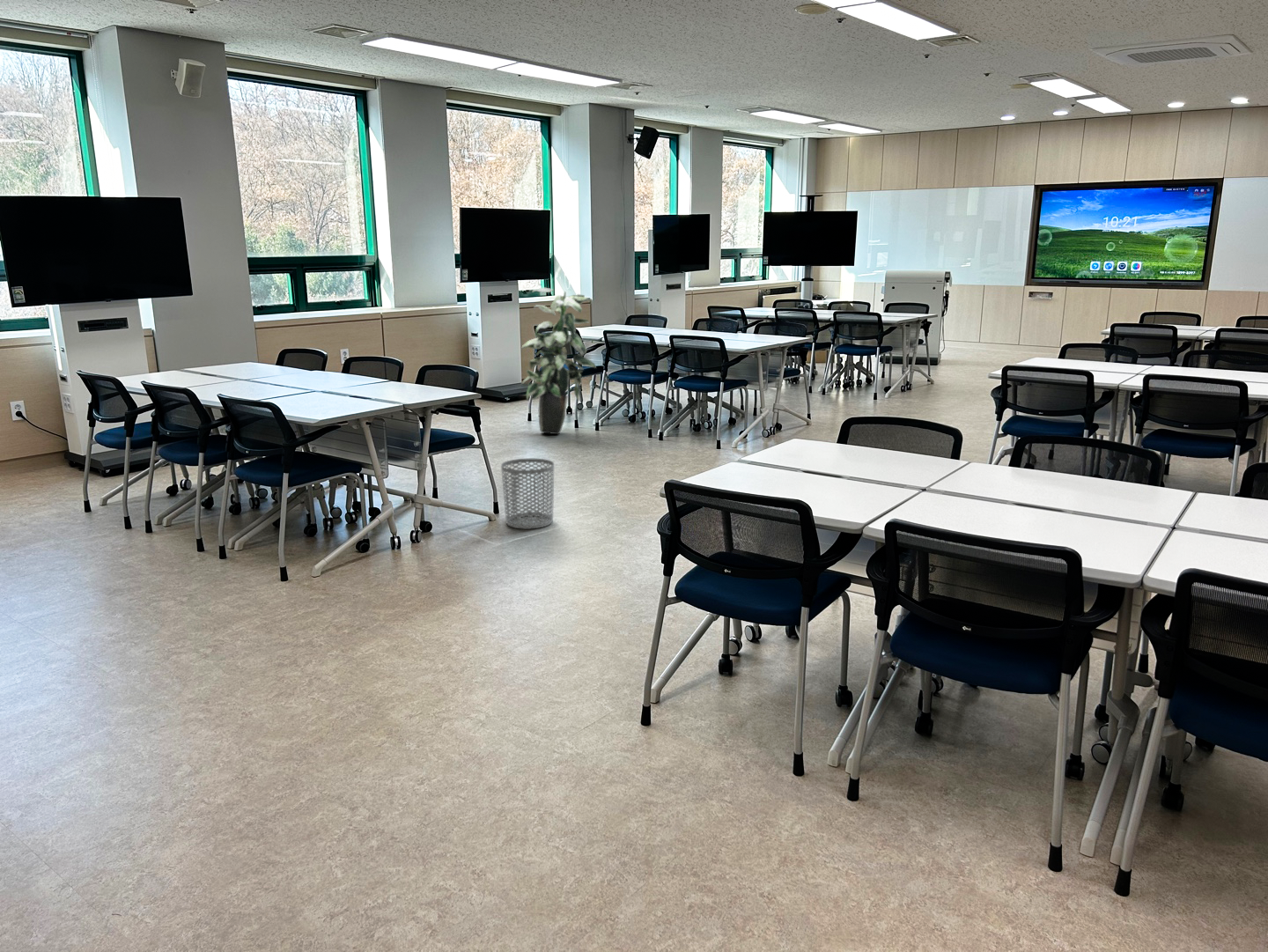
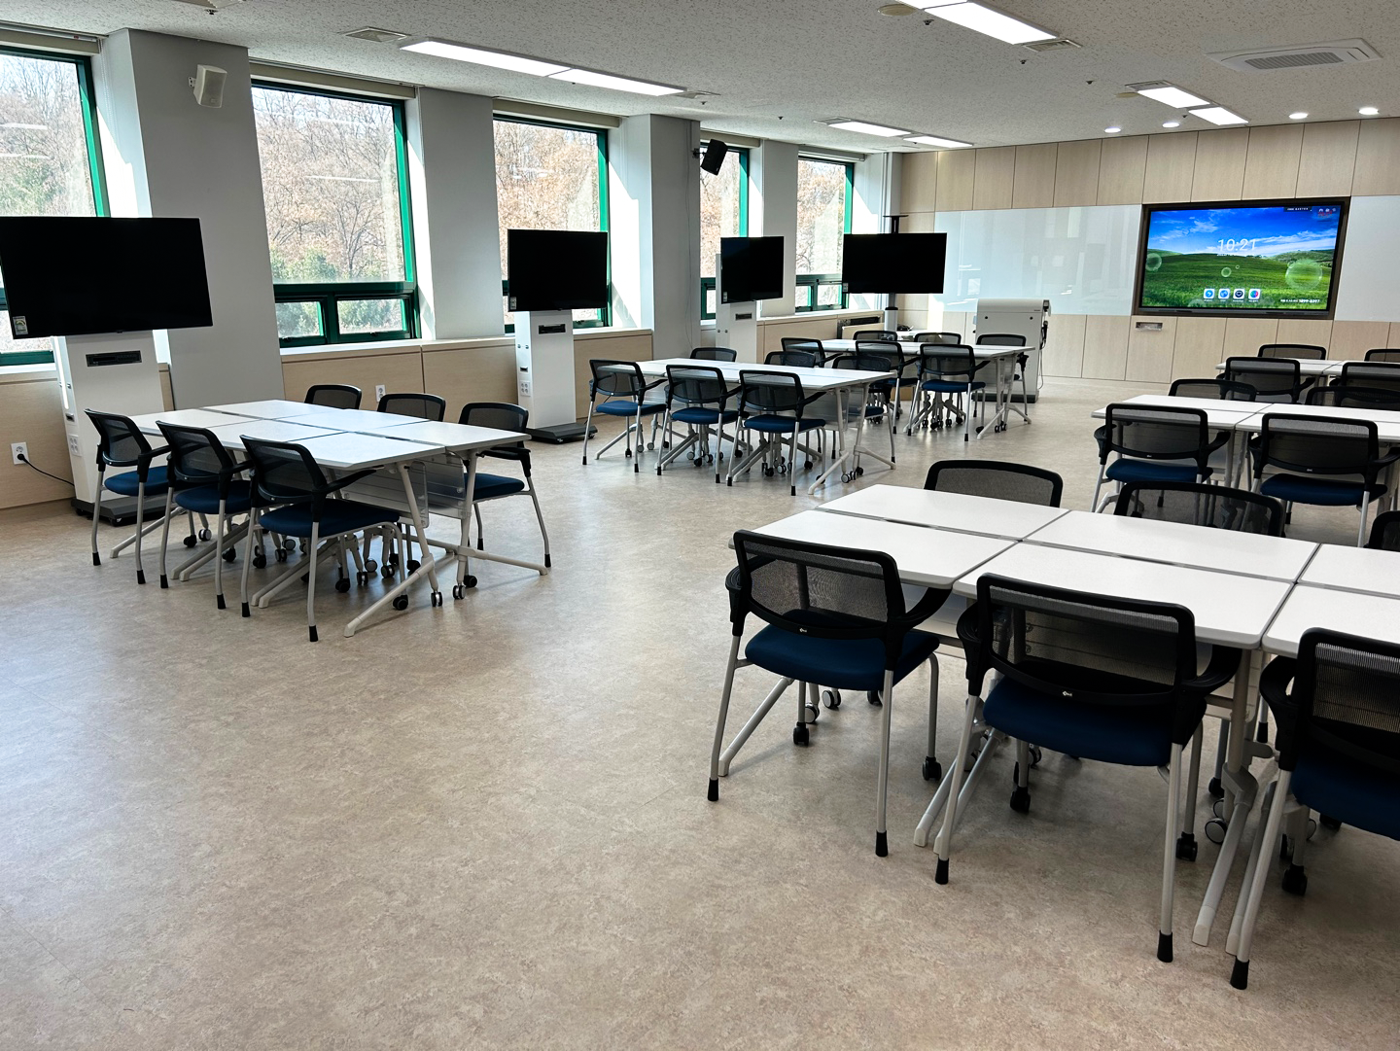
- indoor plant [520,287,597,435]
- waste bin [500,458,555,530]
